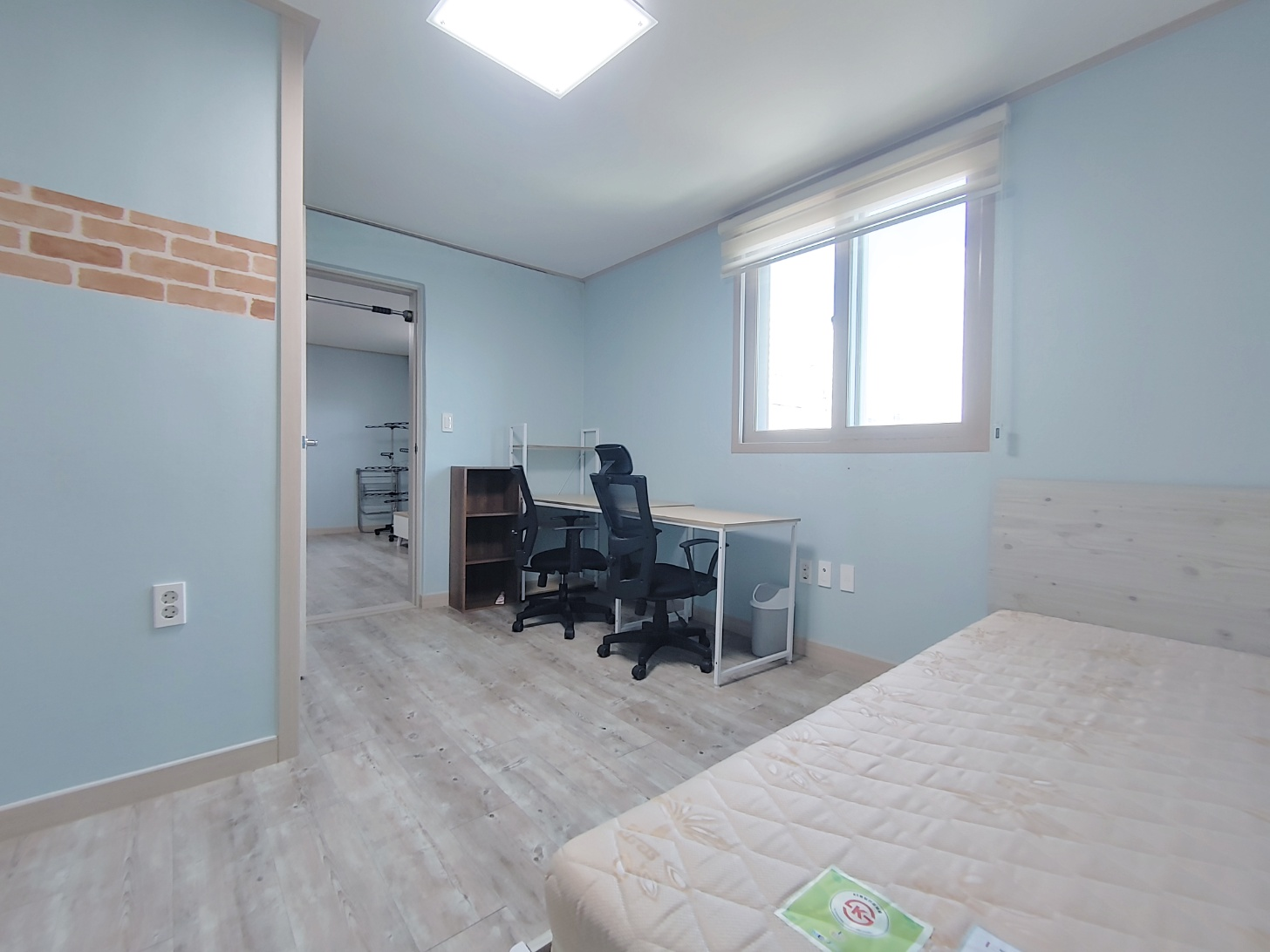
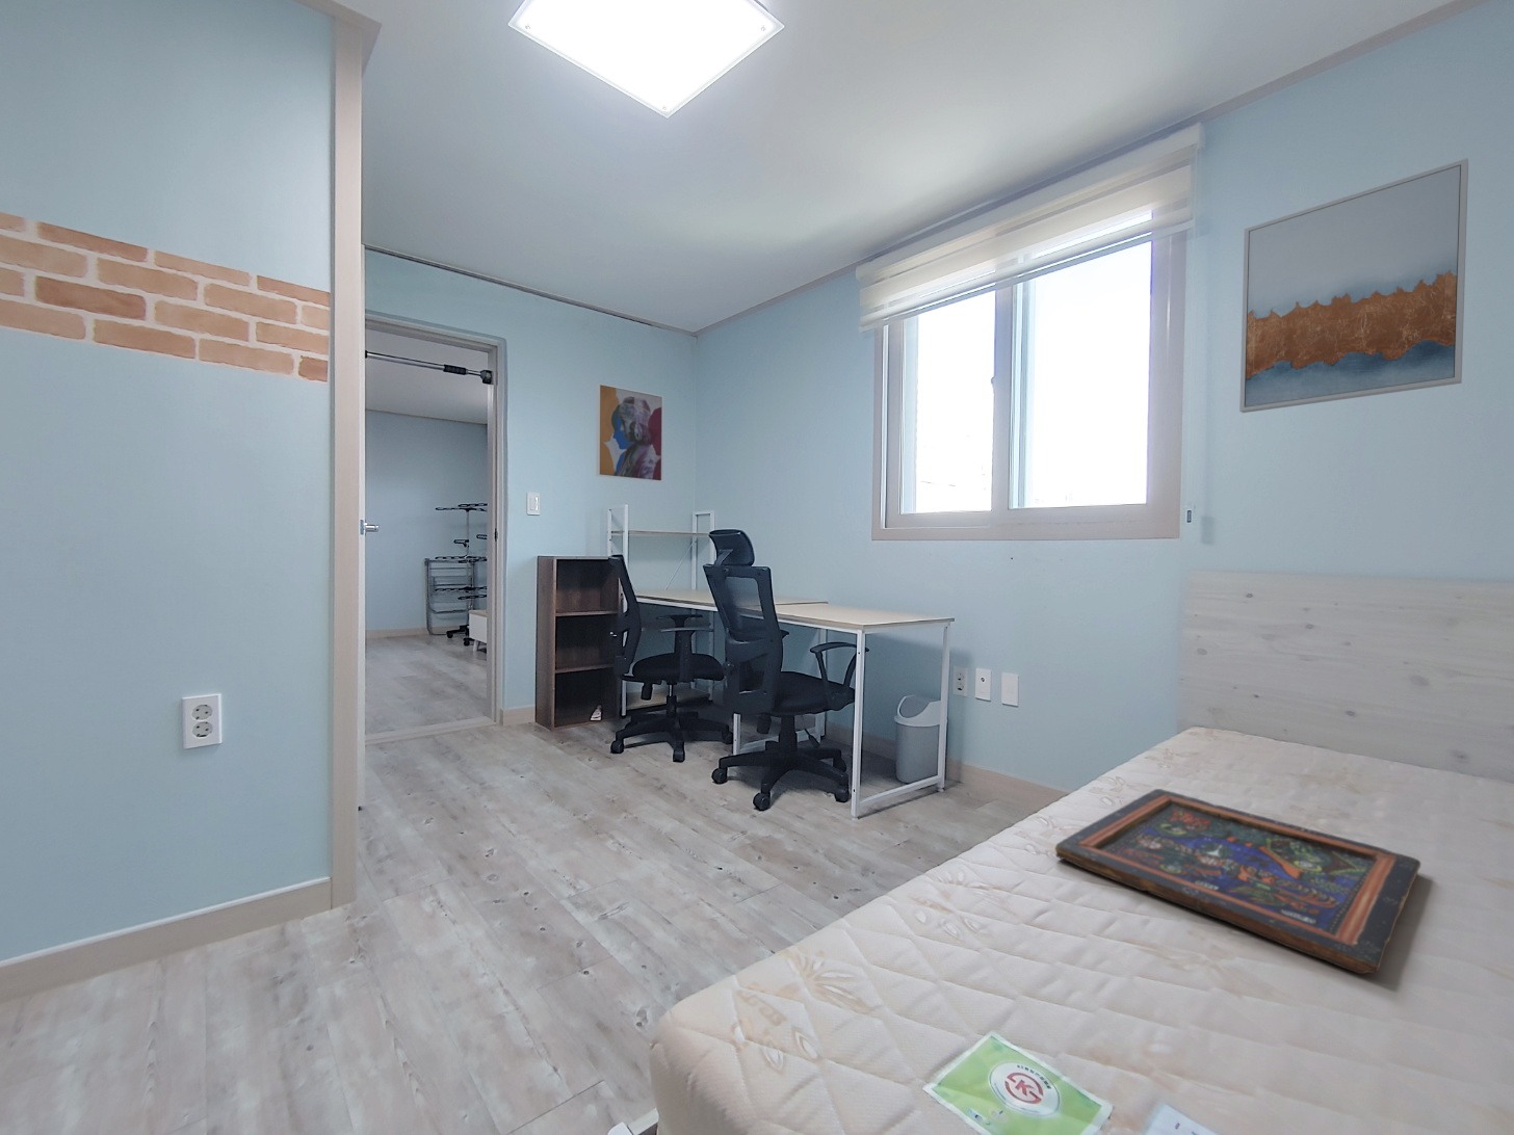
+ painted panel [1054,788,1421,975]
+ wall art [595,383,664,483]
+ wall art [1239,157,1469,414]
